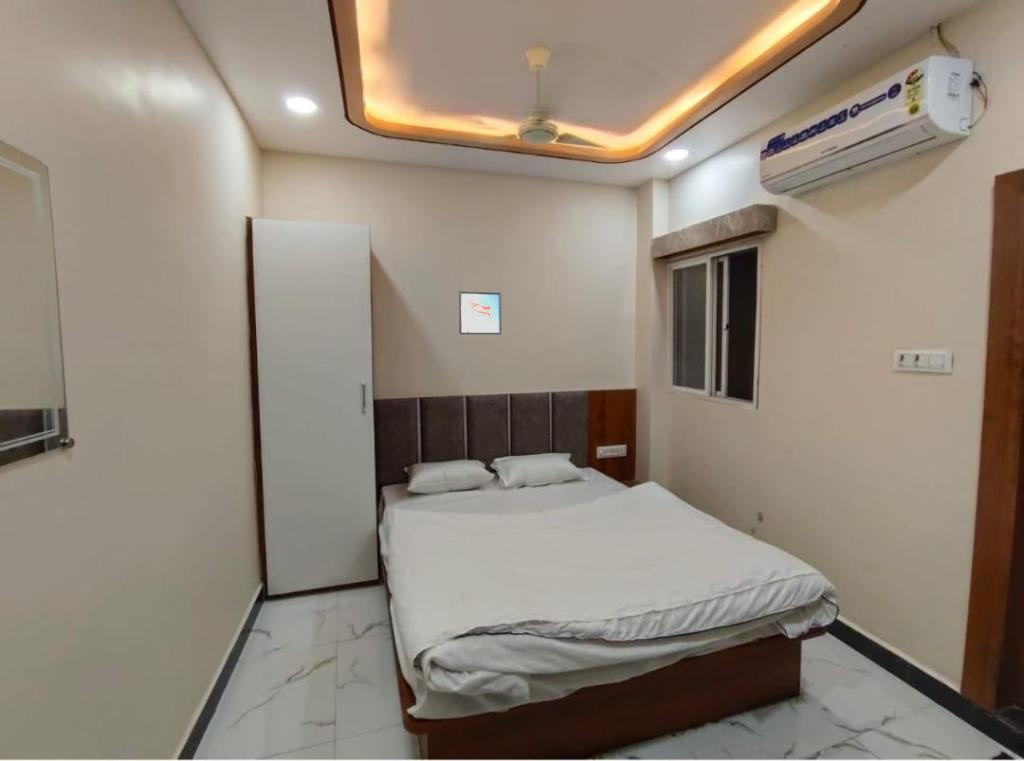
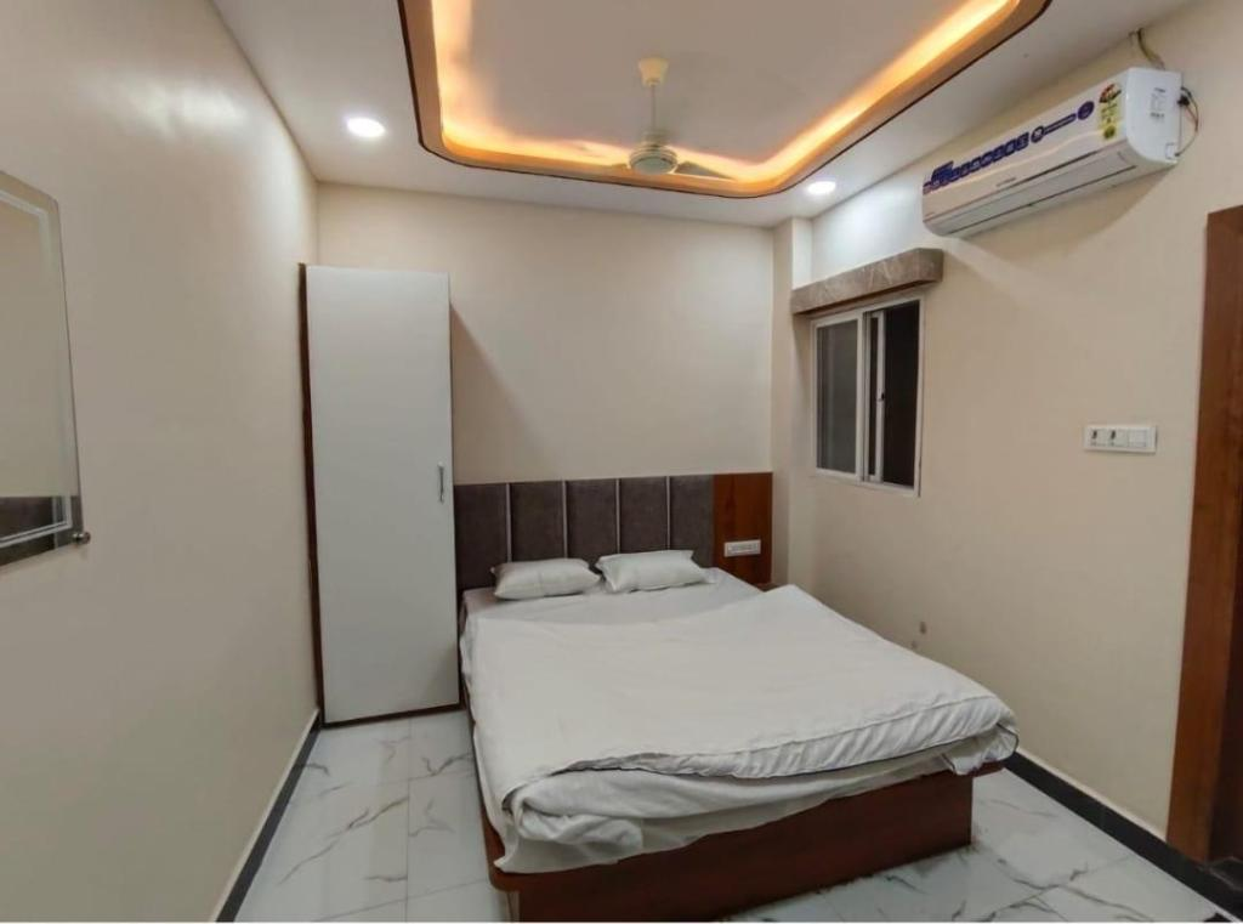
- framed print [458,290,502,335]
